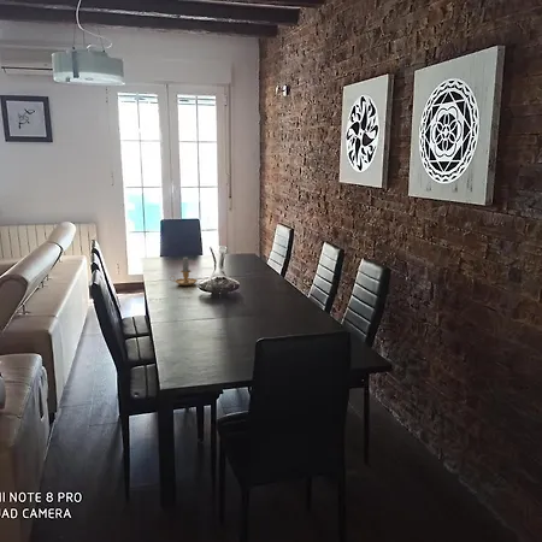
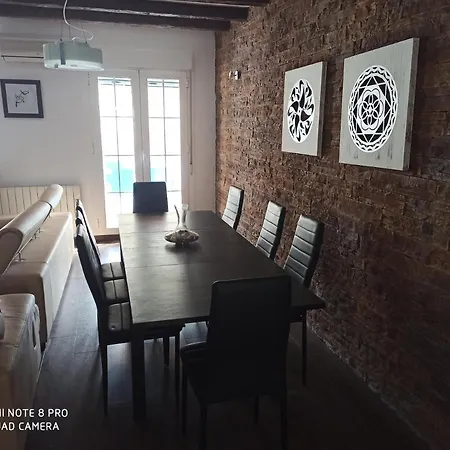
- candlestick [169,257,199,287]
